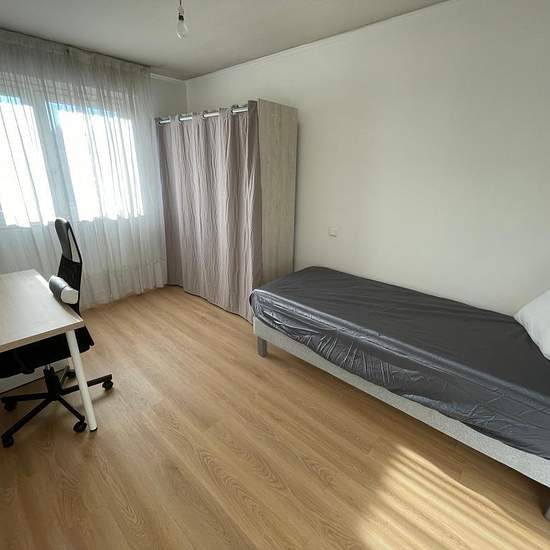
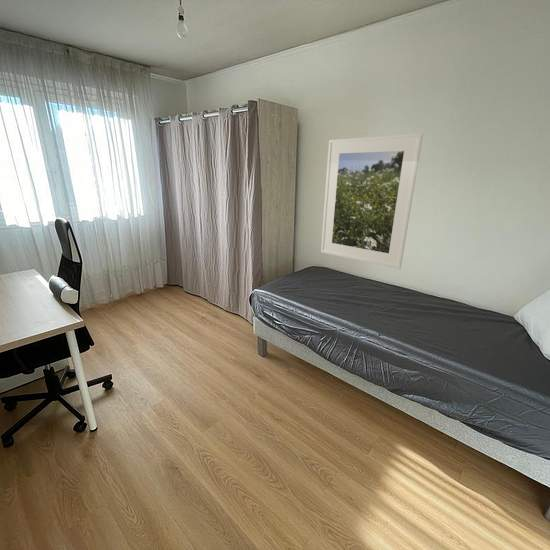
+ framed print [320,132,424,270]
